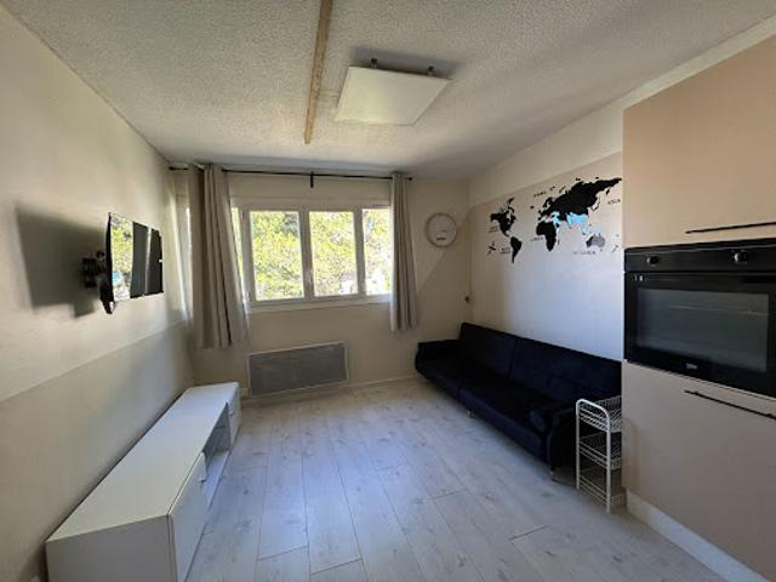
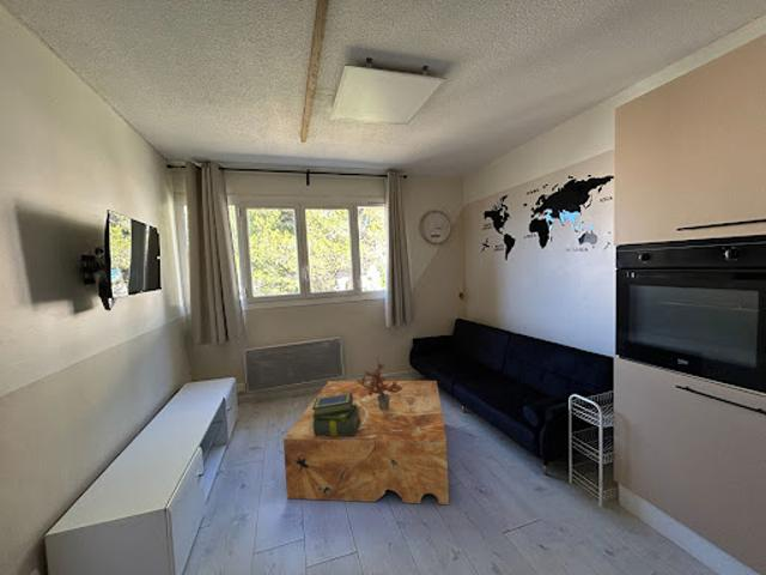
+ coffee table [282,380,450,506]
+ potted plant [355,357,408,410]
+ stack of books [311,393,361,436]
